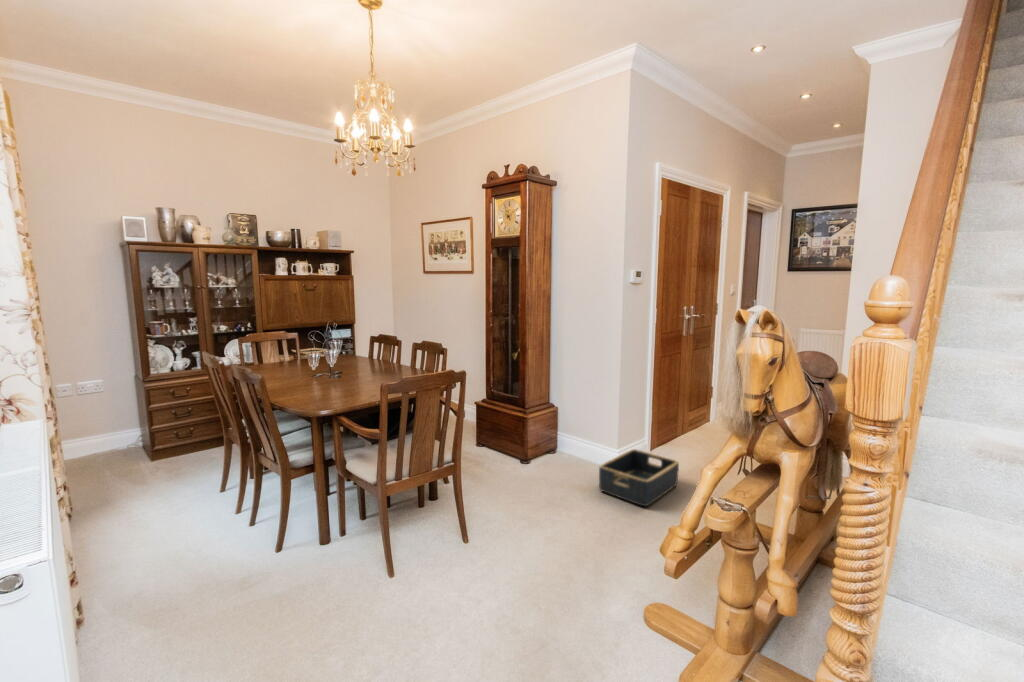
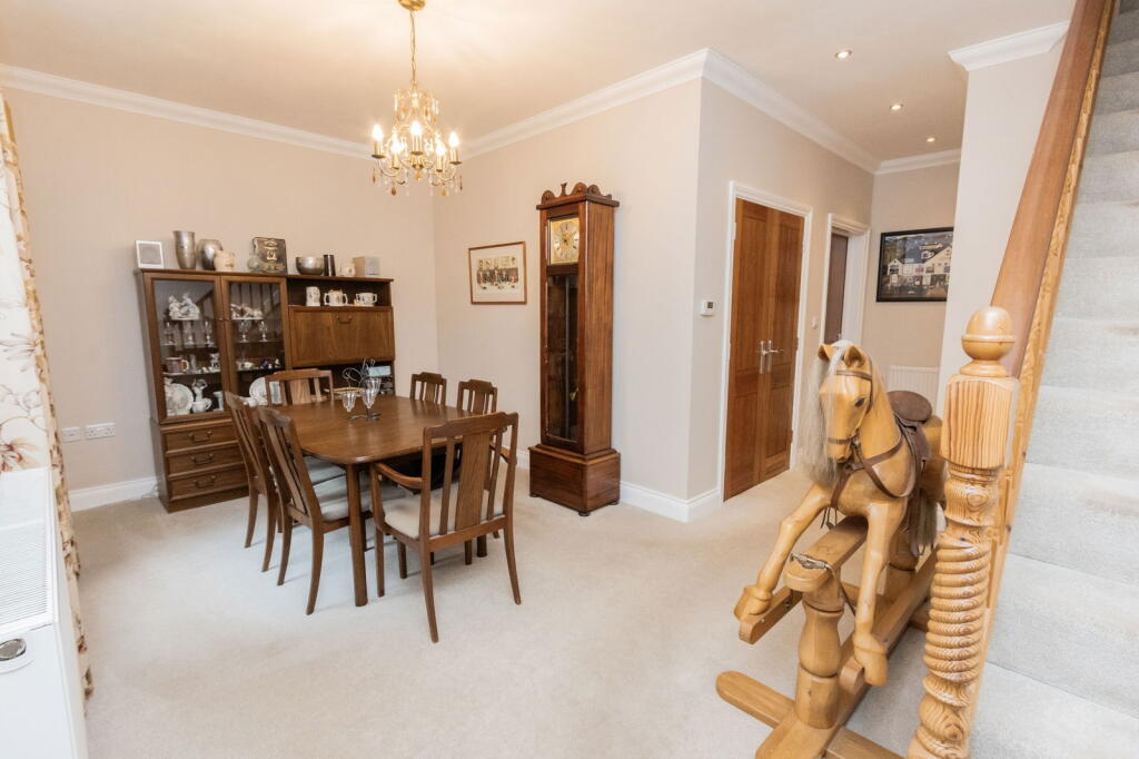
- basket [598,448,680,507]
